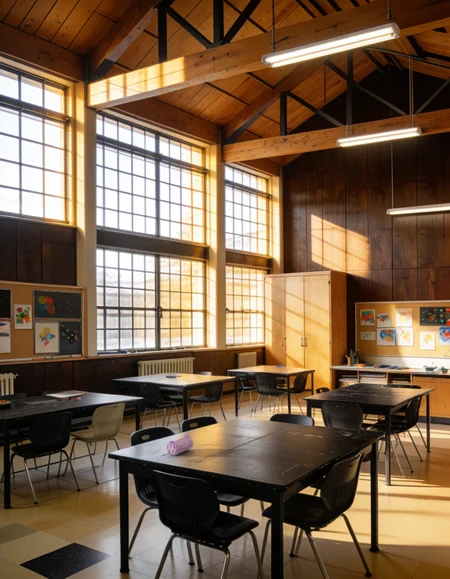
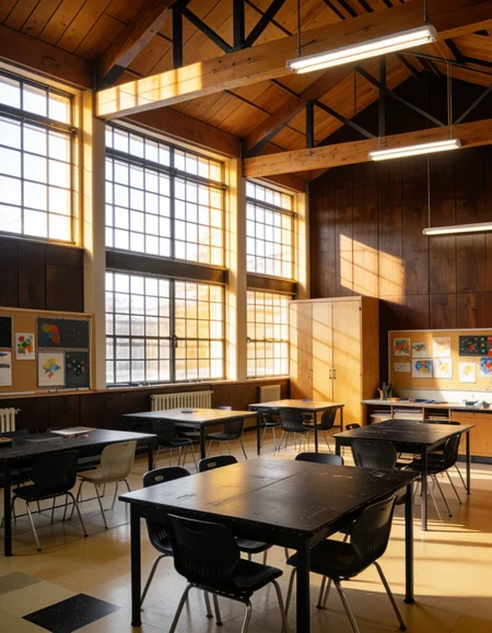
- pencil case [166,434,194,457]
